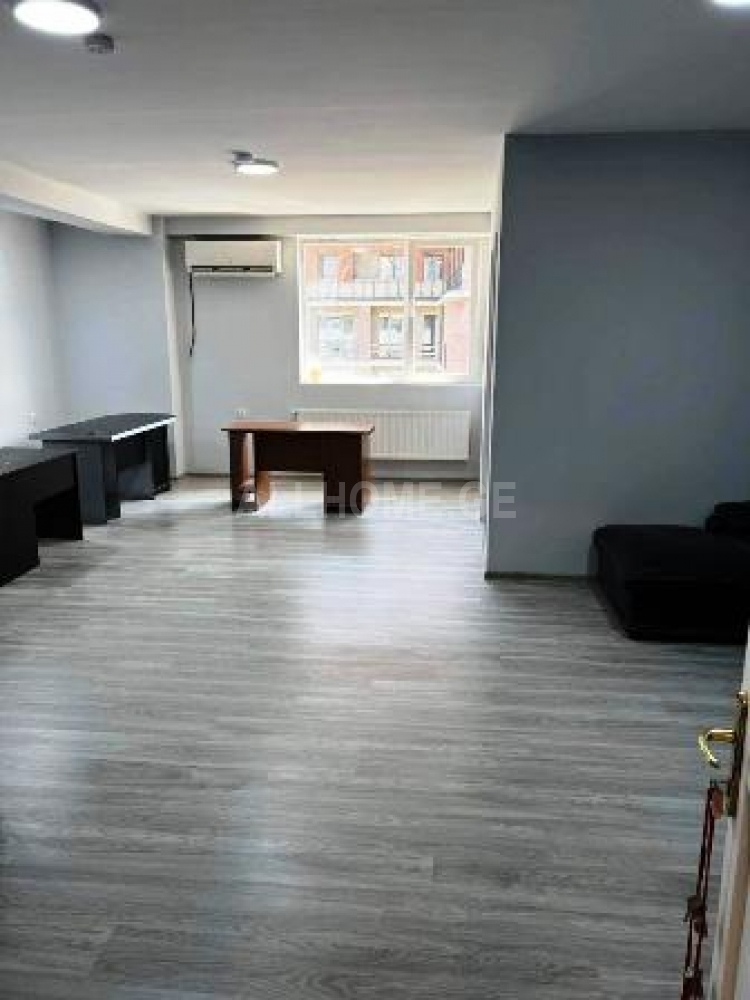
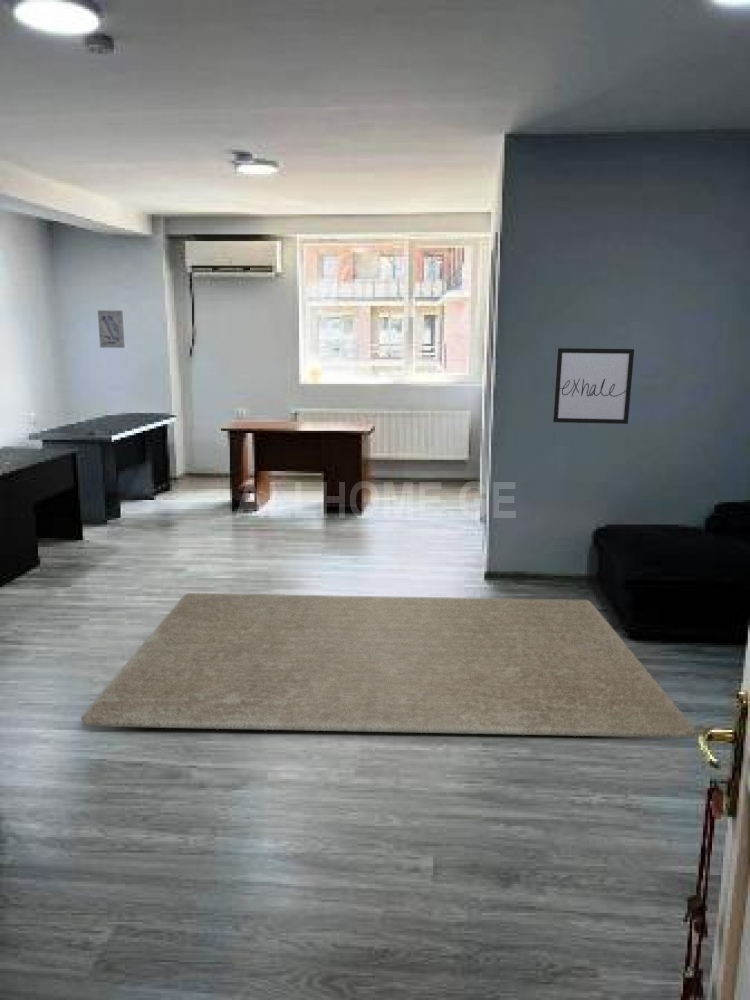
+ wall art [97,309,126,349]
+ wall art [552,347,635,425]
+ rug [80,592,696,739]
